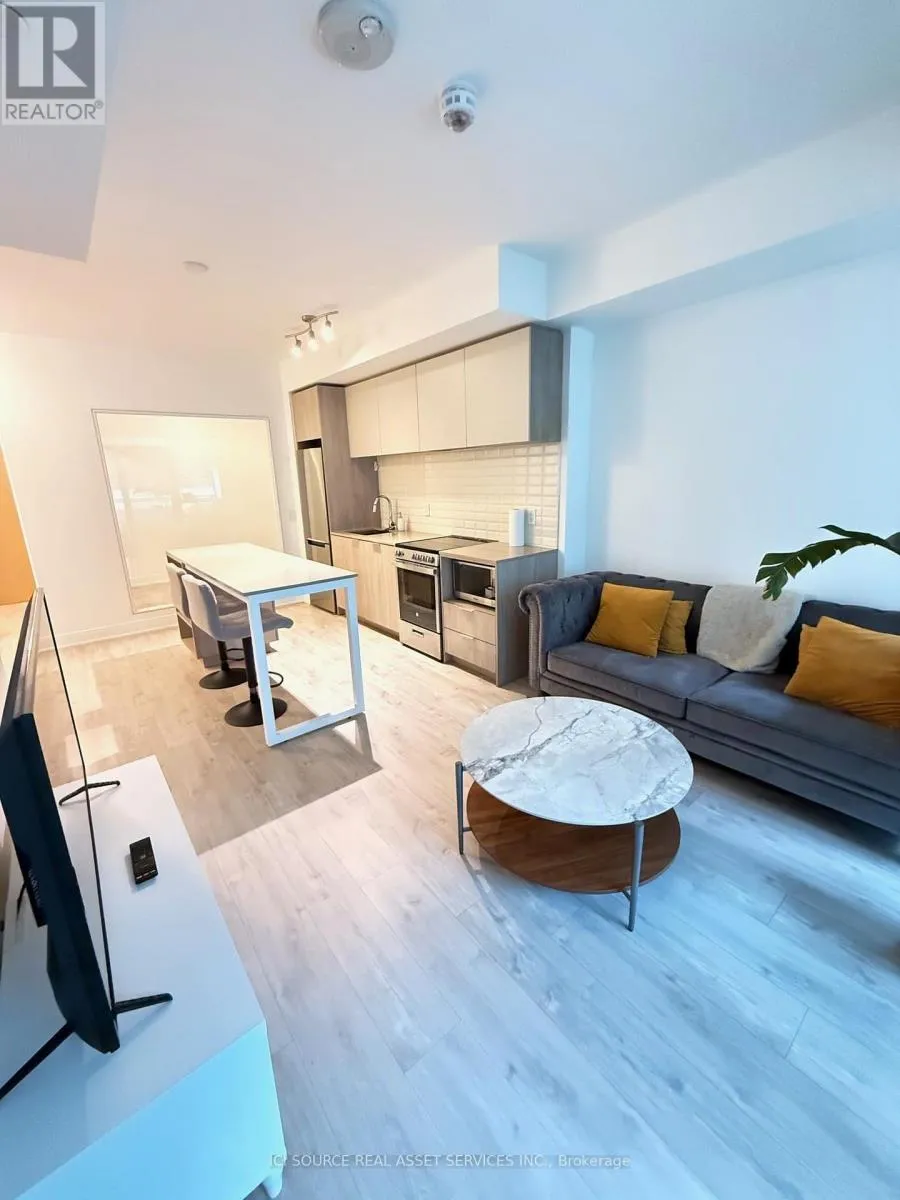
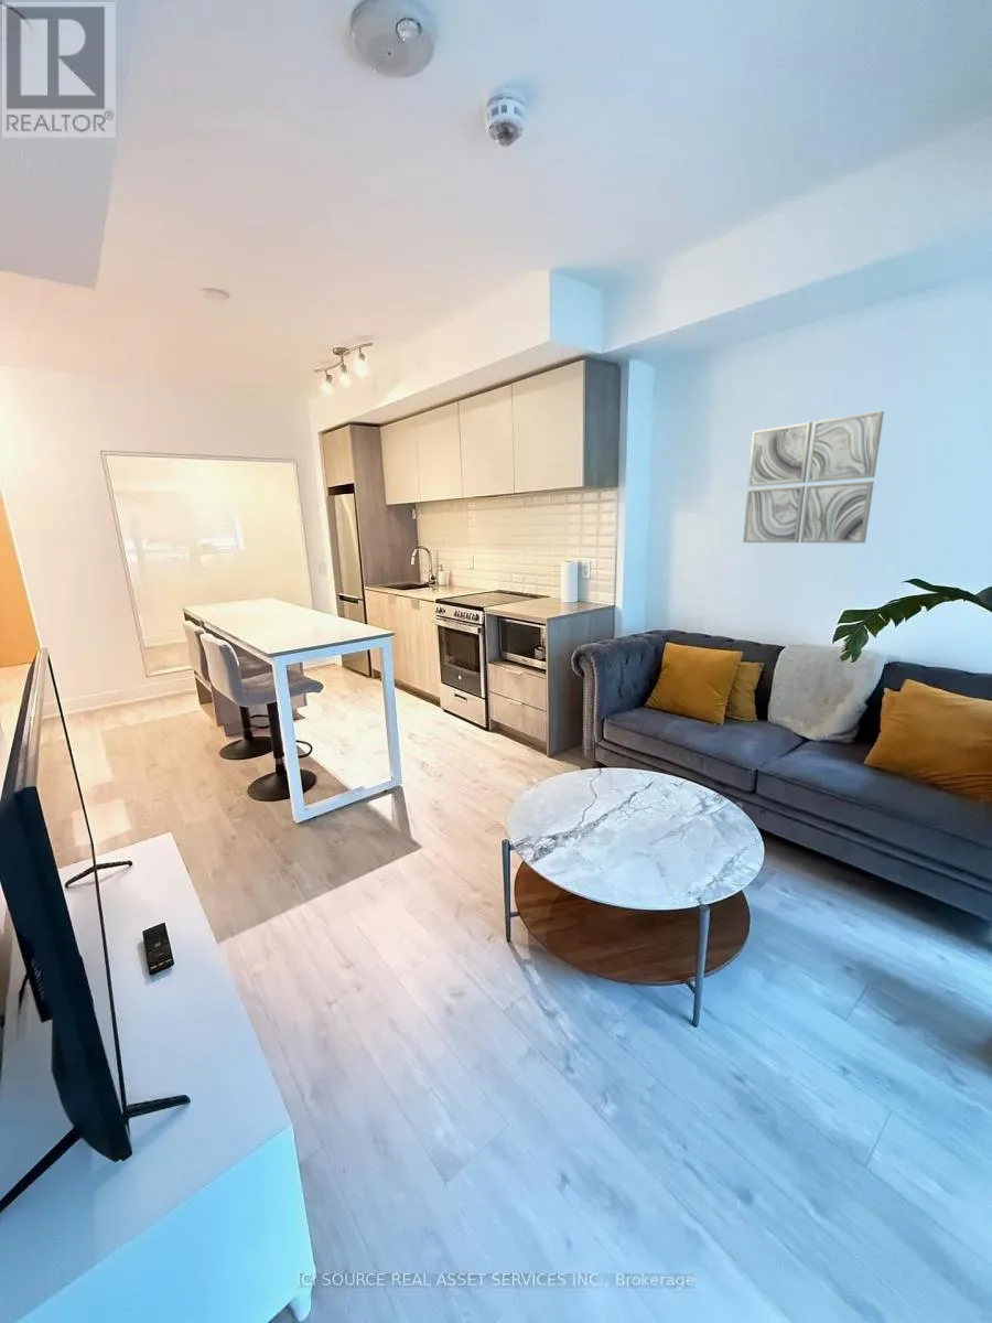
+ wall art [742,410,885,545]
